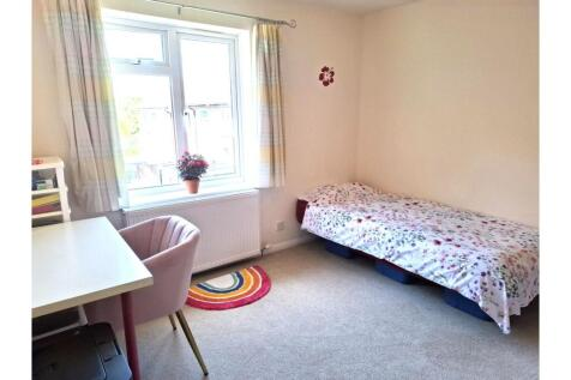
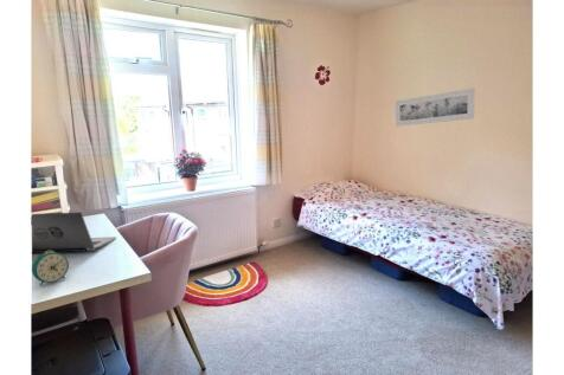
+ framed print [395,88,476,128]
+ laptop [31,211,117,254]
+ alarm clock [31,251,70,287]
